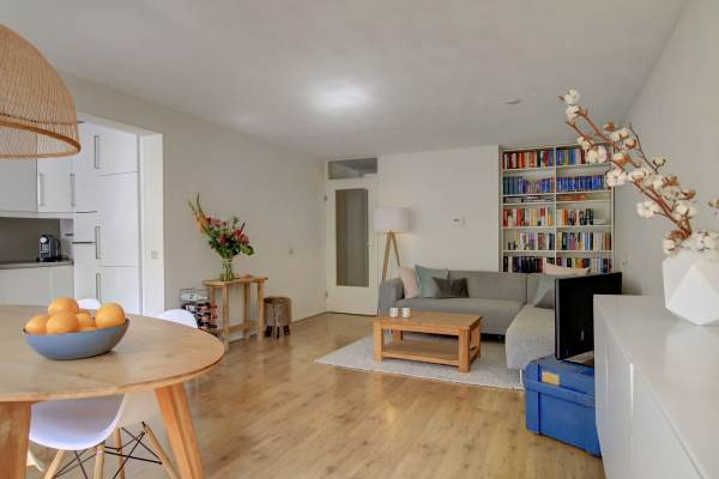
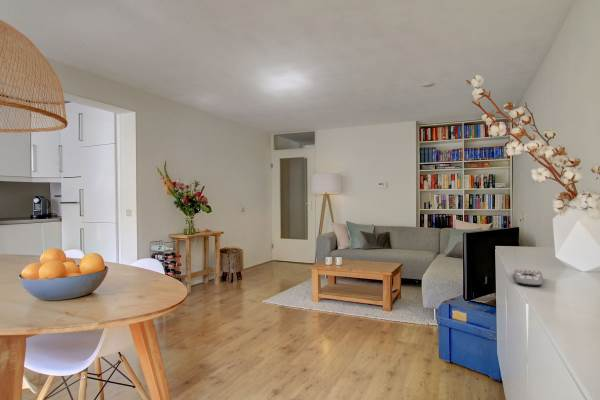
+ remote control [513,268,544,287]
